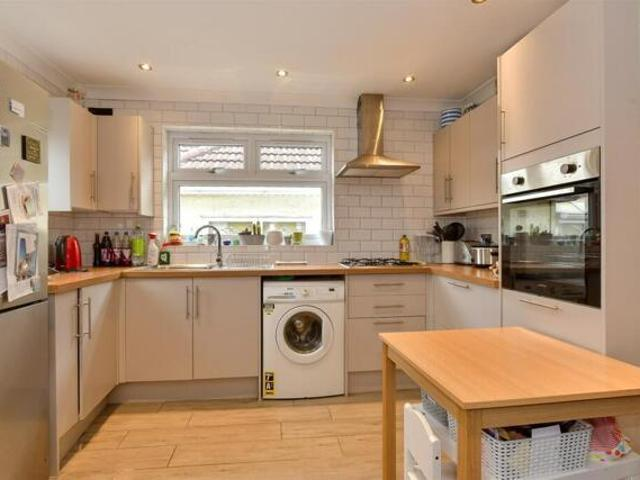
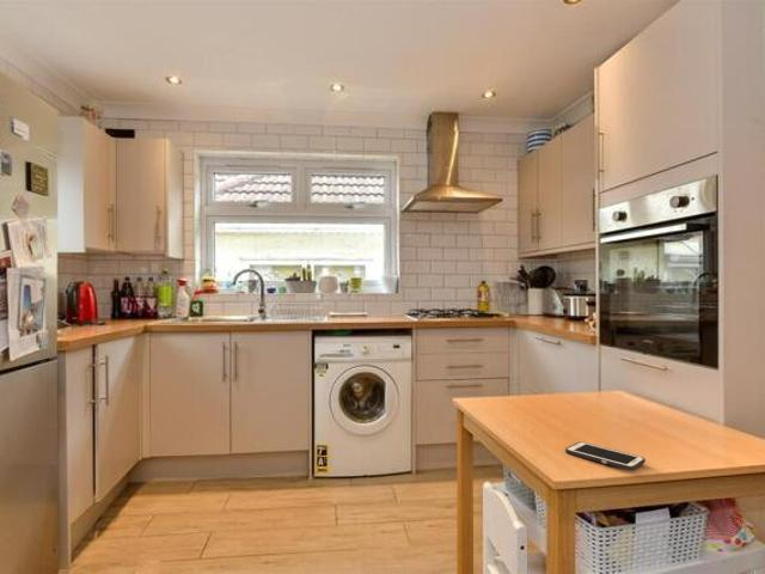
+ cell phone [564,441,647,471]
